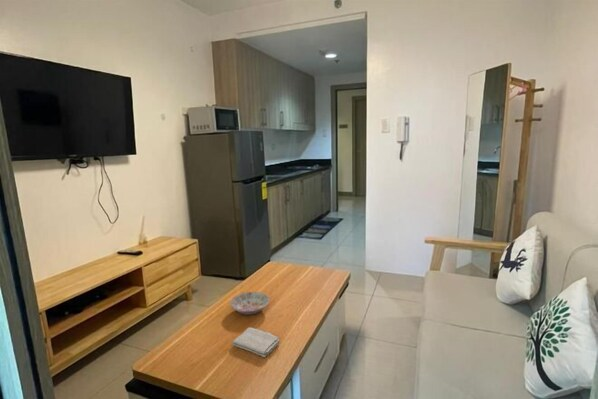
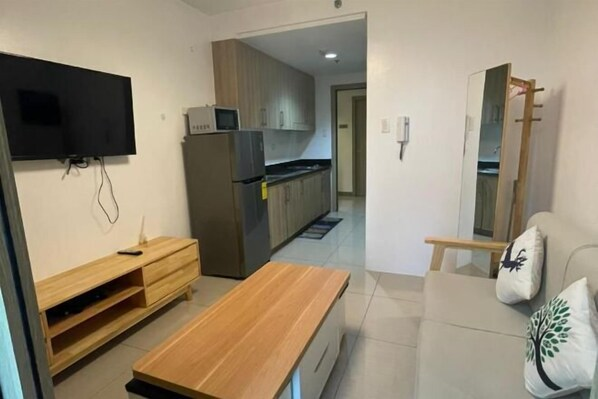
- bowl [229,291,271,316]
- washcloth [231,326,281,358]
